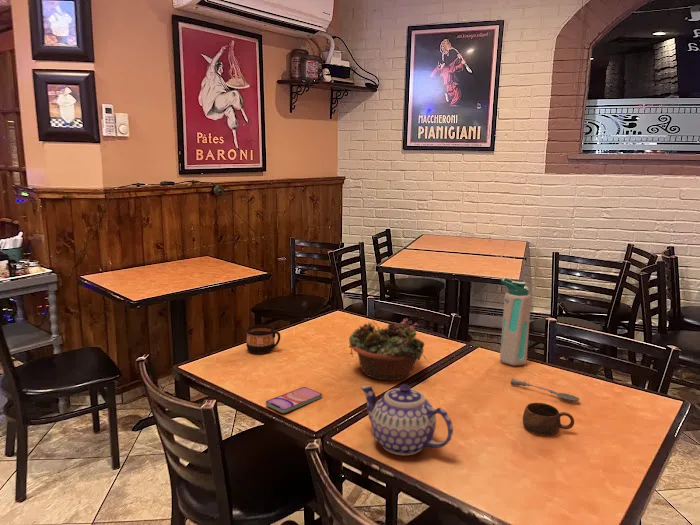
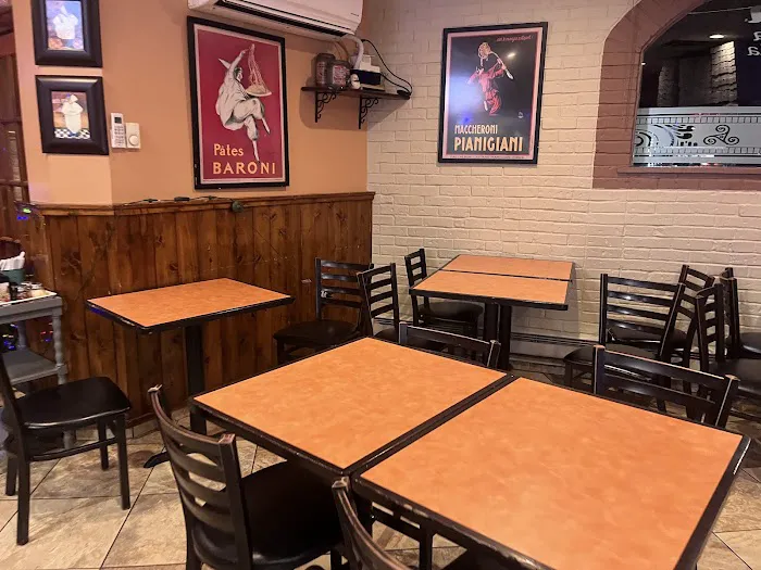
- water bottle [499,277,532,367]
- smartphone [265,386,323,414]
- succulent planter [348,315,428,381]
- cup [245,324,281,354]
- soupspoon [509,377,581,403]
- cup [522,402,575,437]
- teapot [360,384,454,456]
